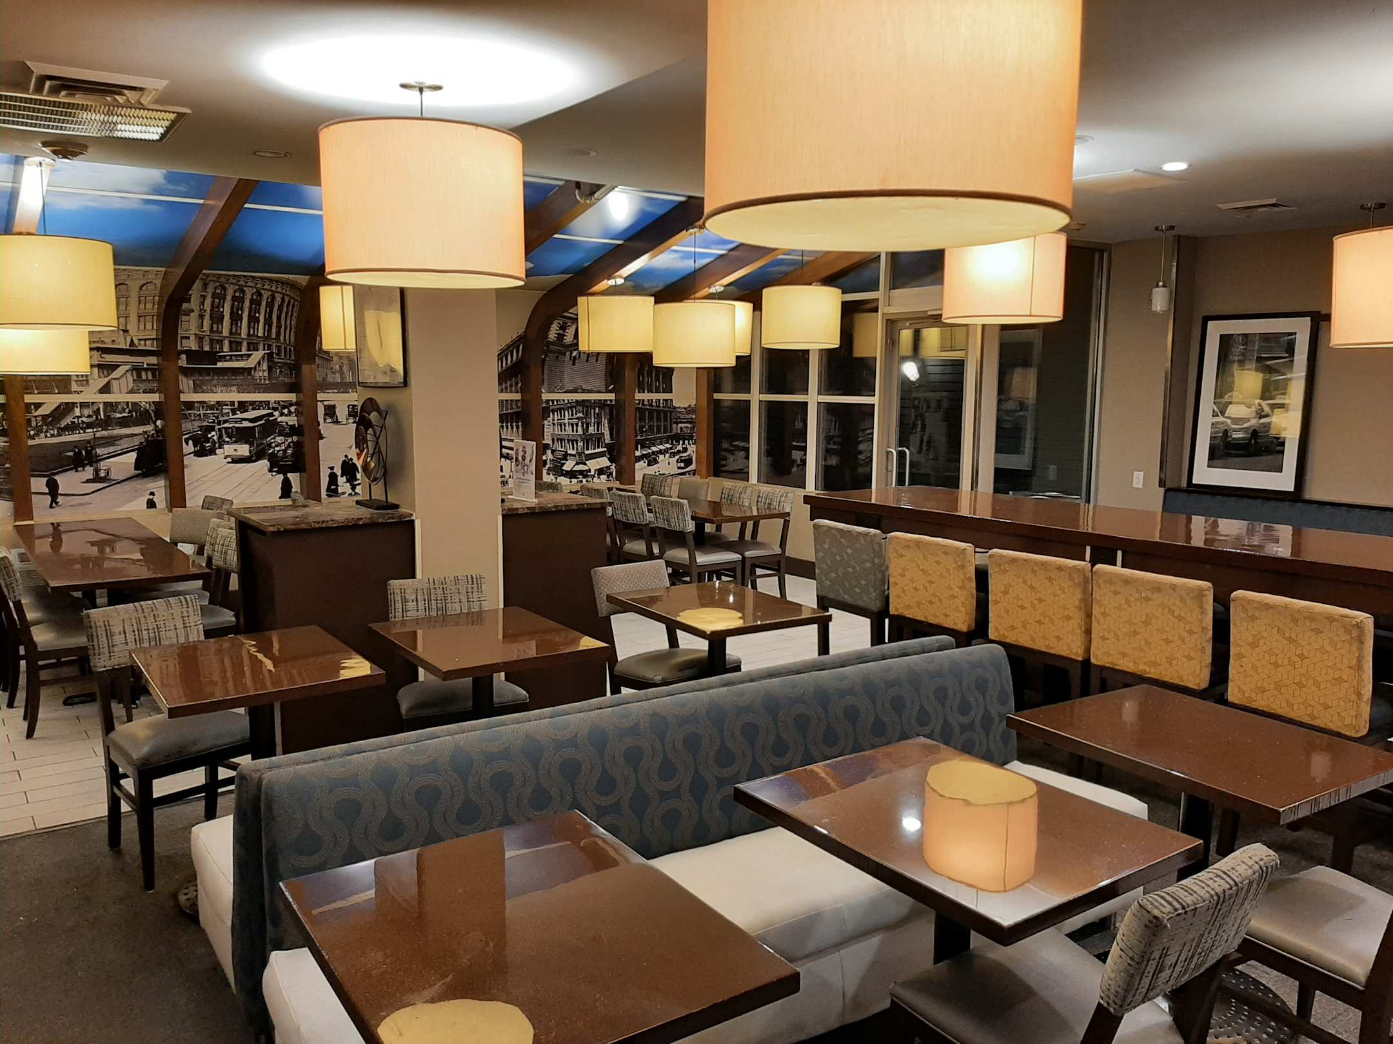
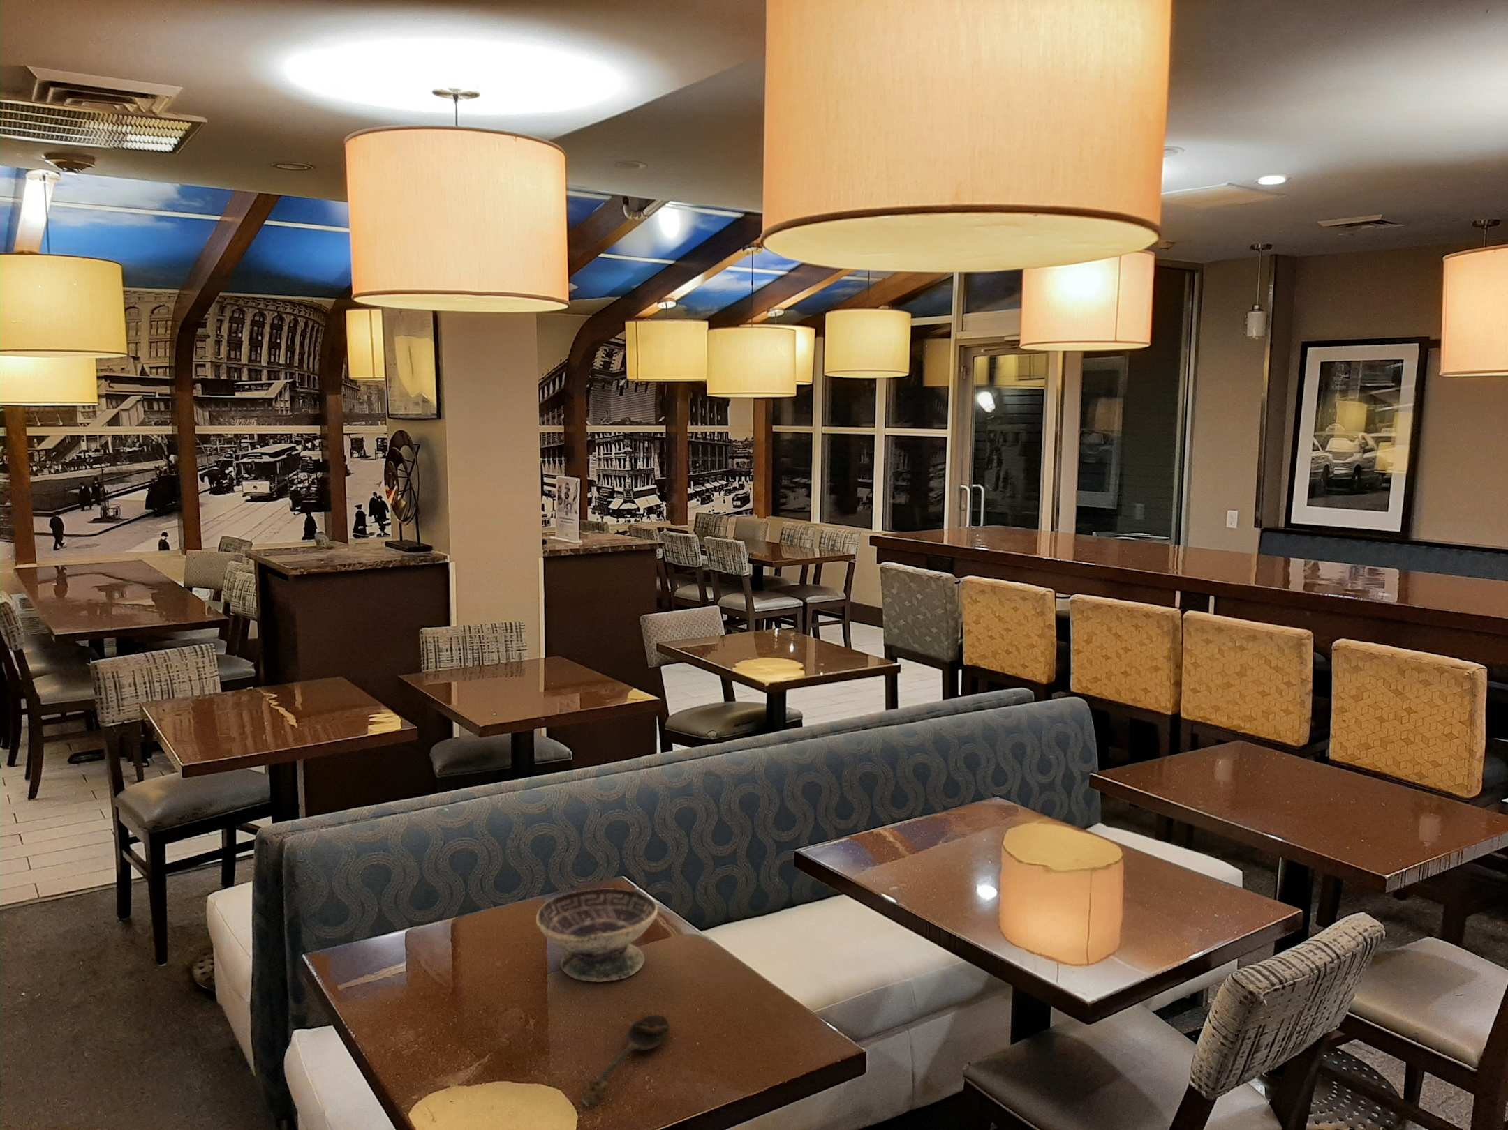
+ spoon [581,1014,670,1107]
+ bowl [536,888,658,983]
